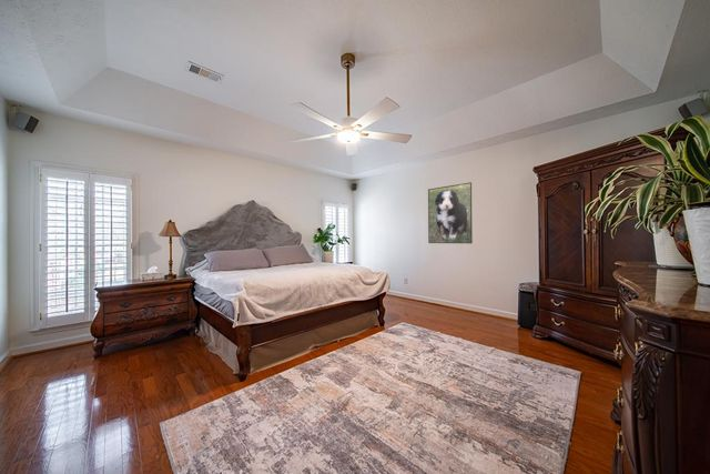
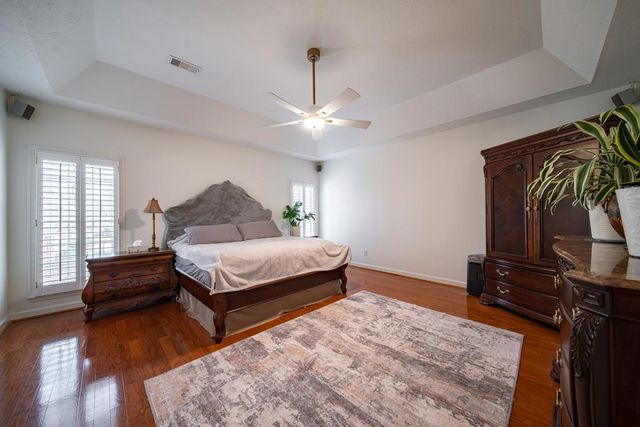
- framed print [427,181,474,244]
